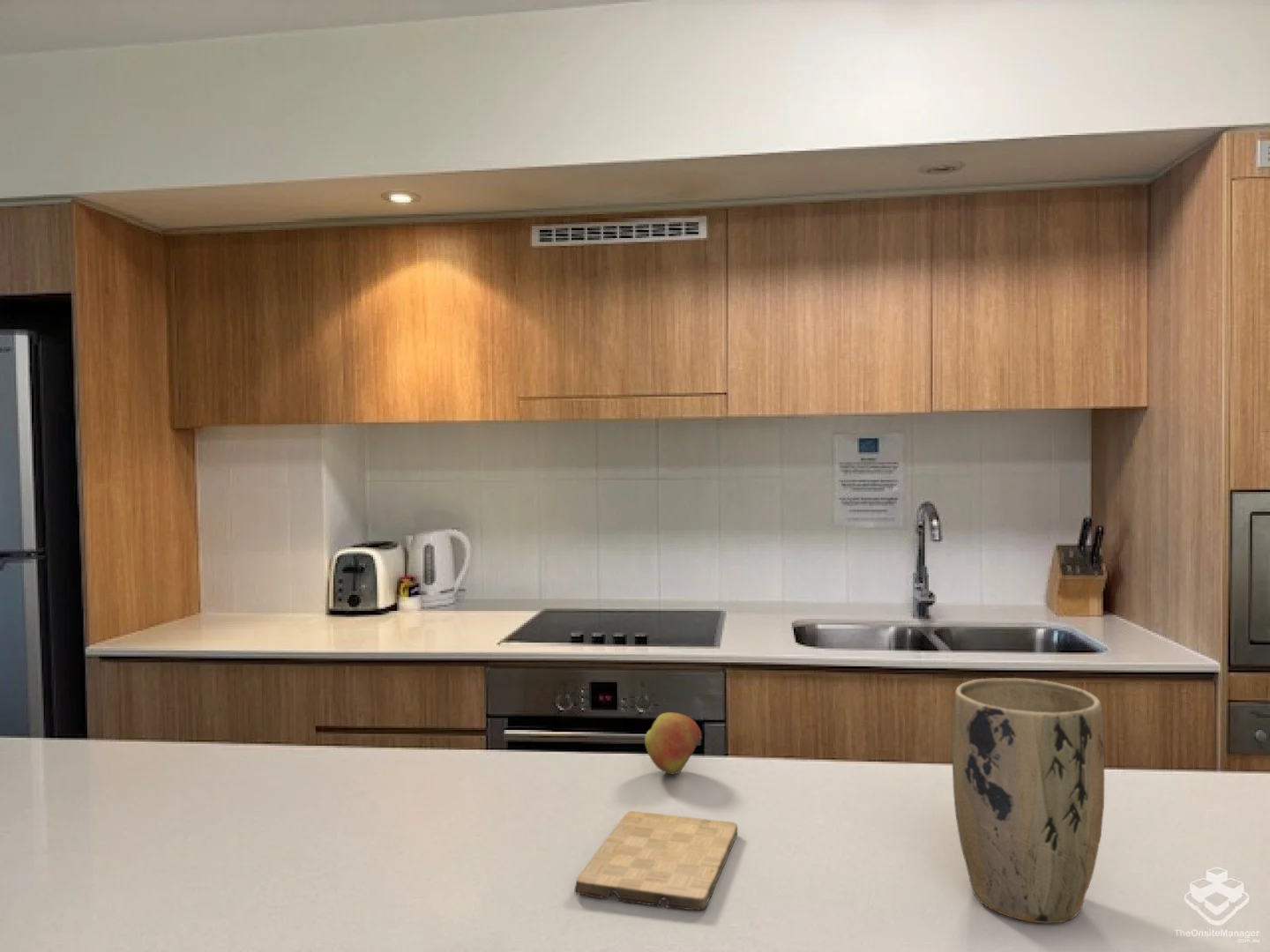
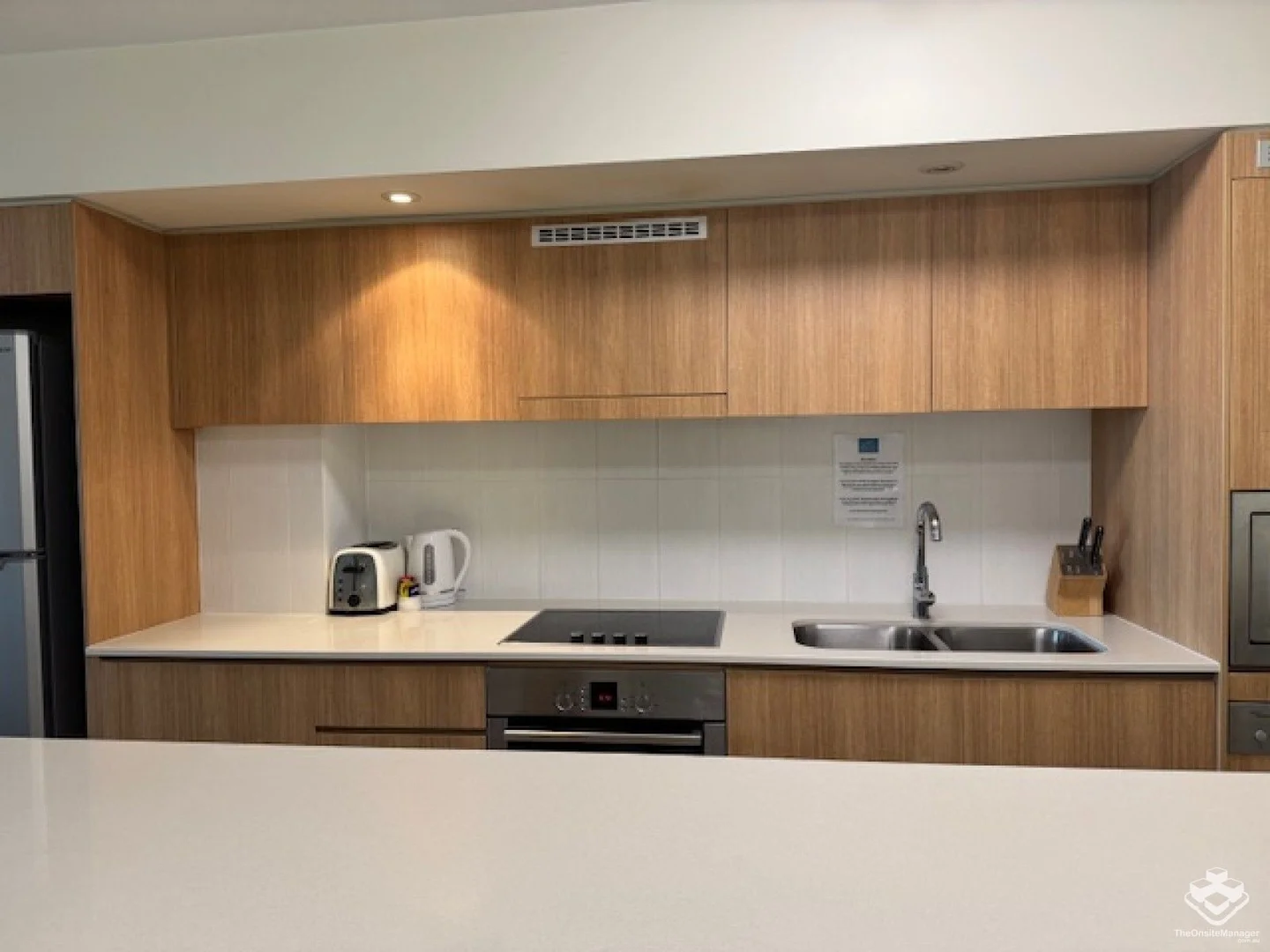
- cutting board [574,810,738,911]
- plant pot [952,677,1105,924]
- apple [644,711,702,775]
